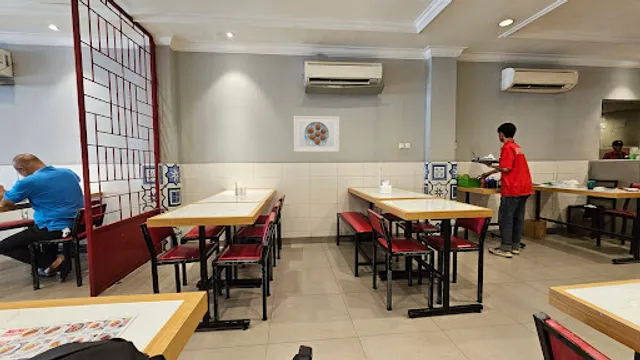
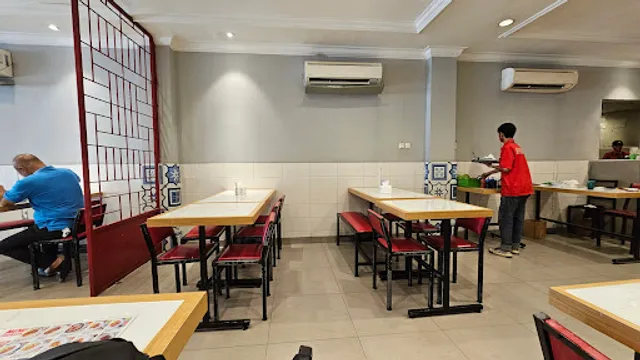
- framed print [293,115,340,153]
